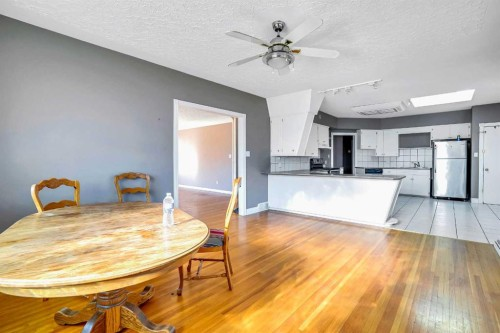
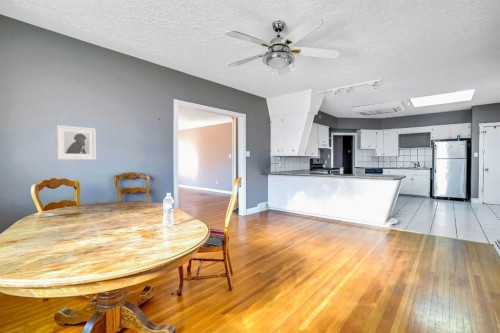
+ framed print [55,124,97,160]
